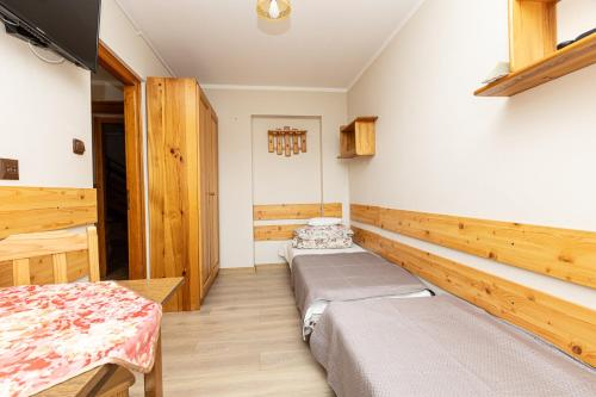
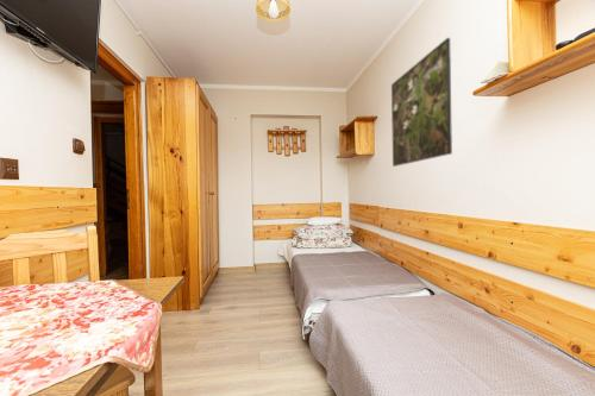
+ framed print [390,37,453,168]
